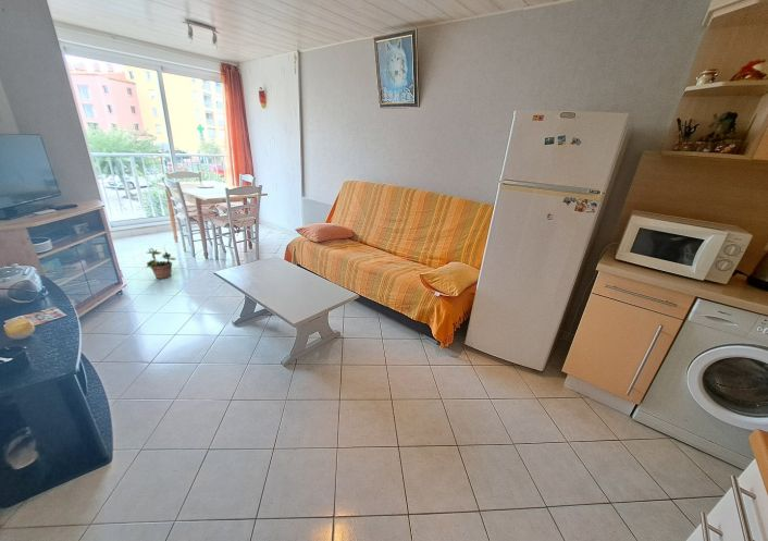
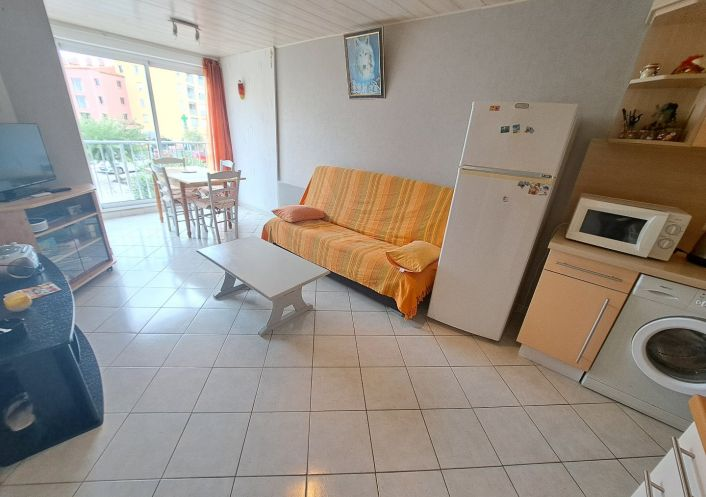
- potted plant [145,244,176,280]
